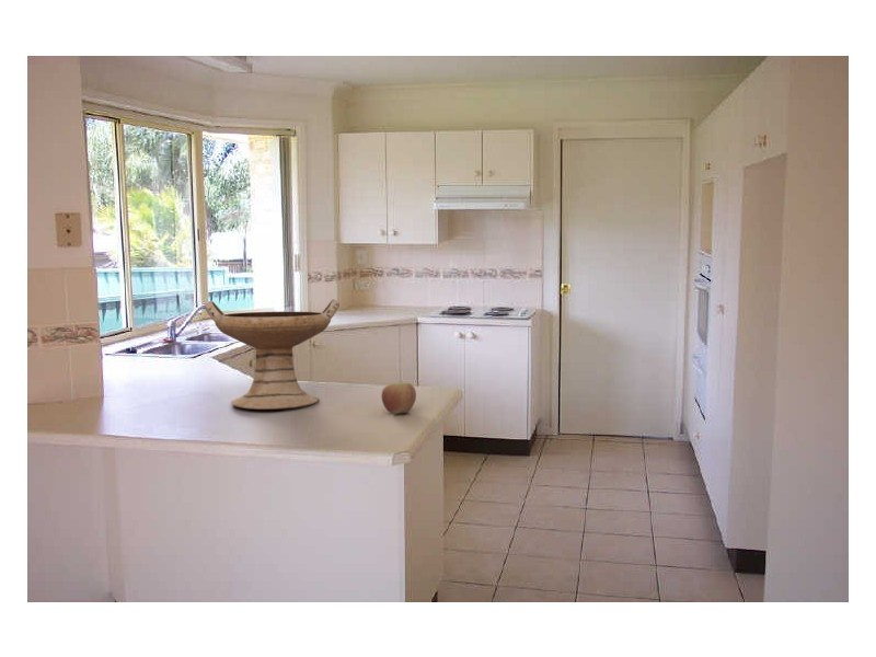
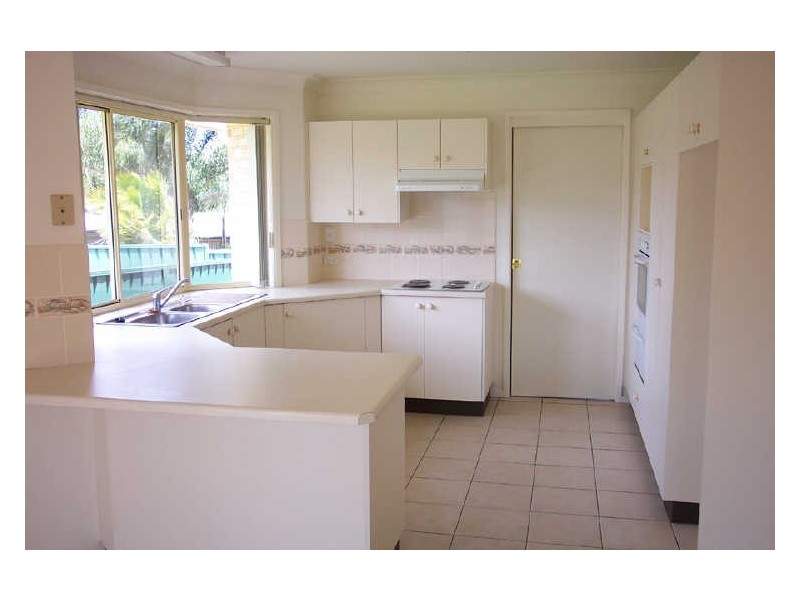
- decorative bowl [204,299,341,411]
- apple [380,381,417,415]
